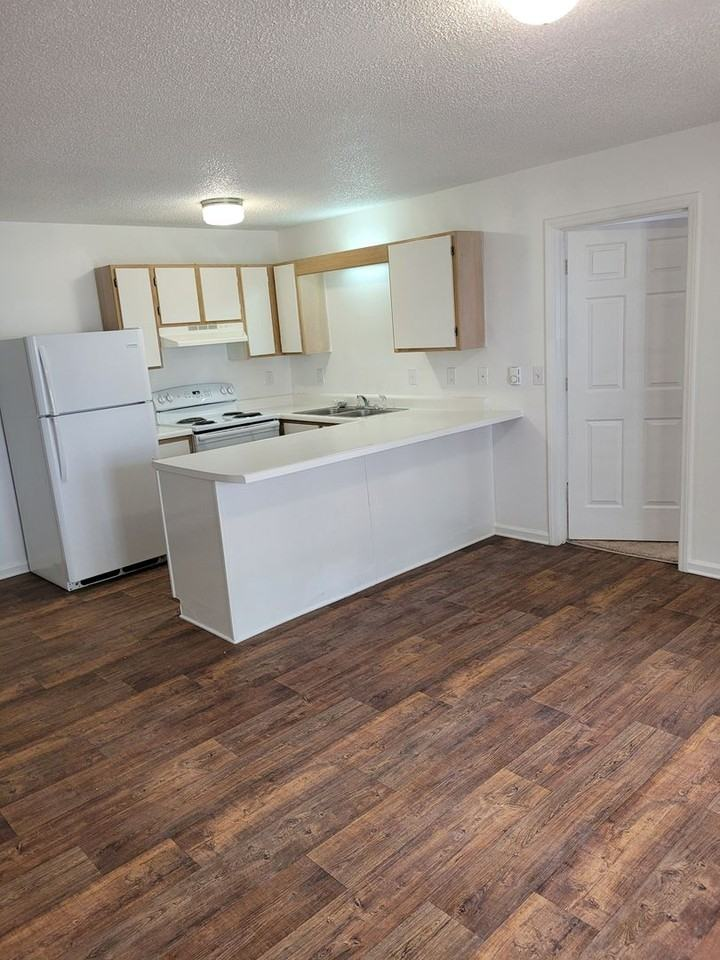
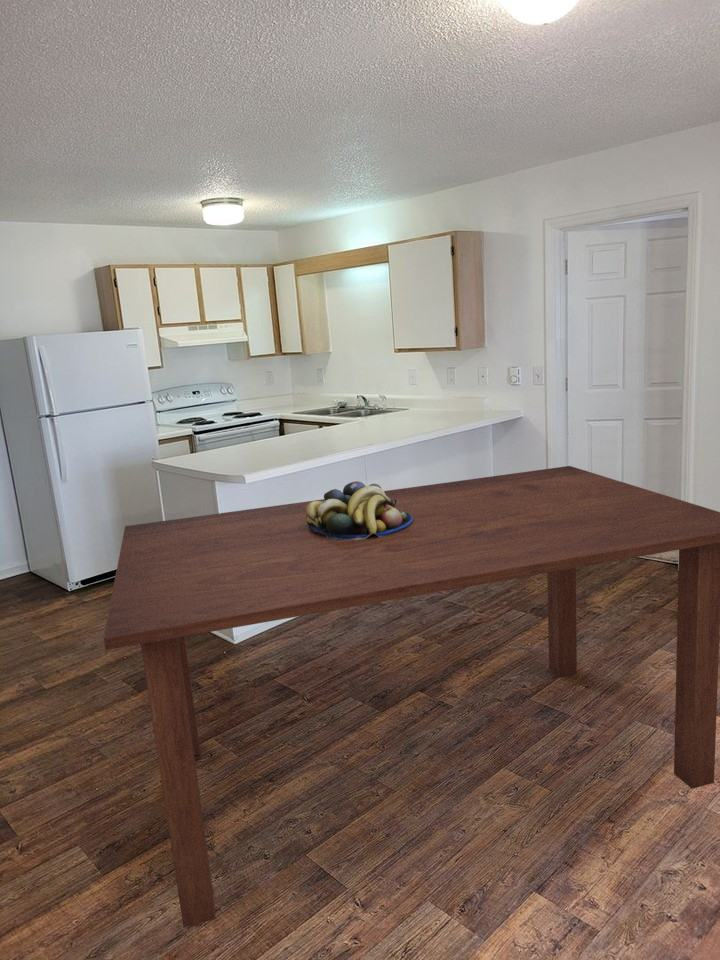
+ fruit bowl [306,480,413,540]
+ dining table [103,465,720,928]
